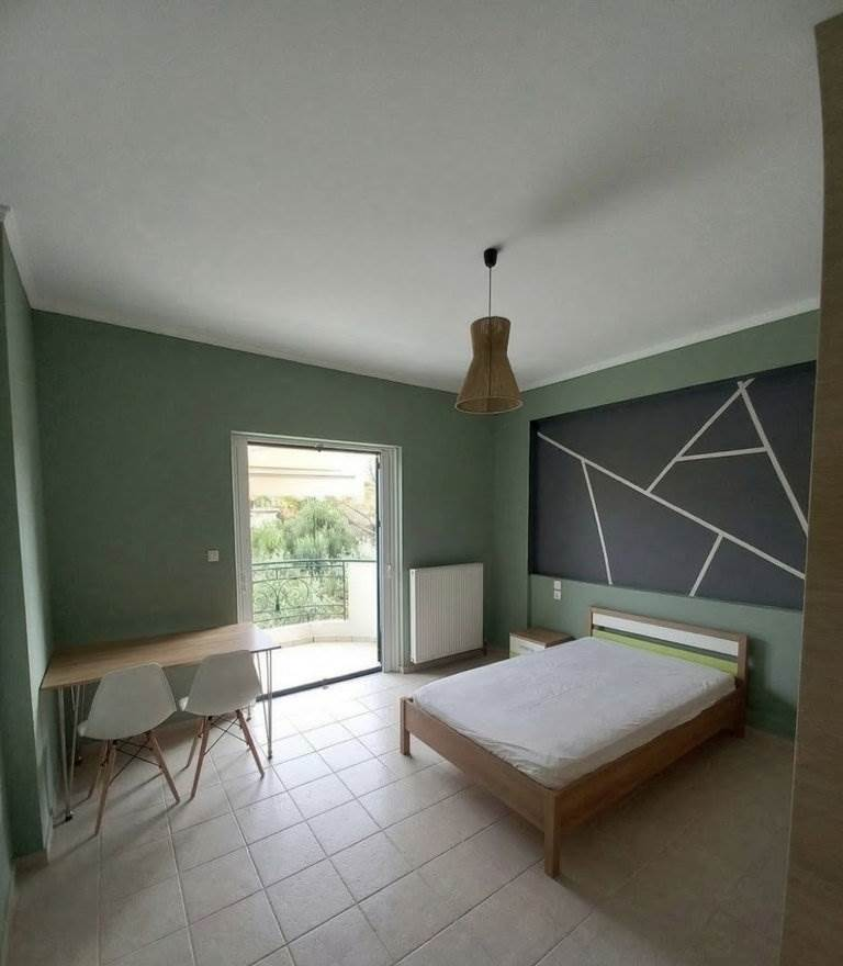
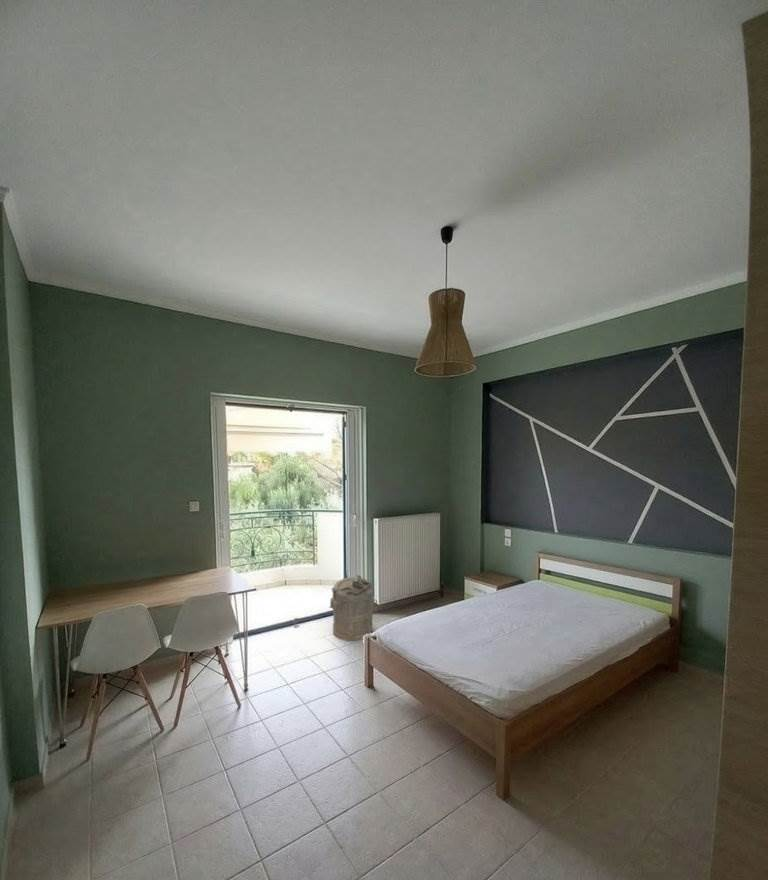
+ laundry hamper [329,574,374,642]
